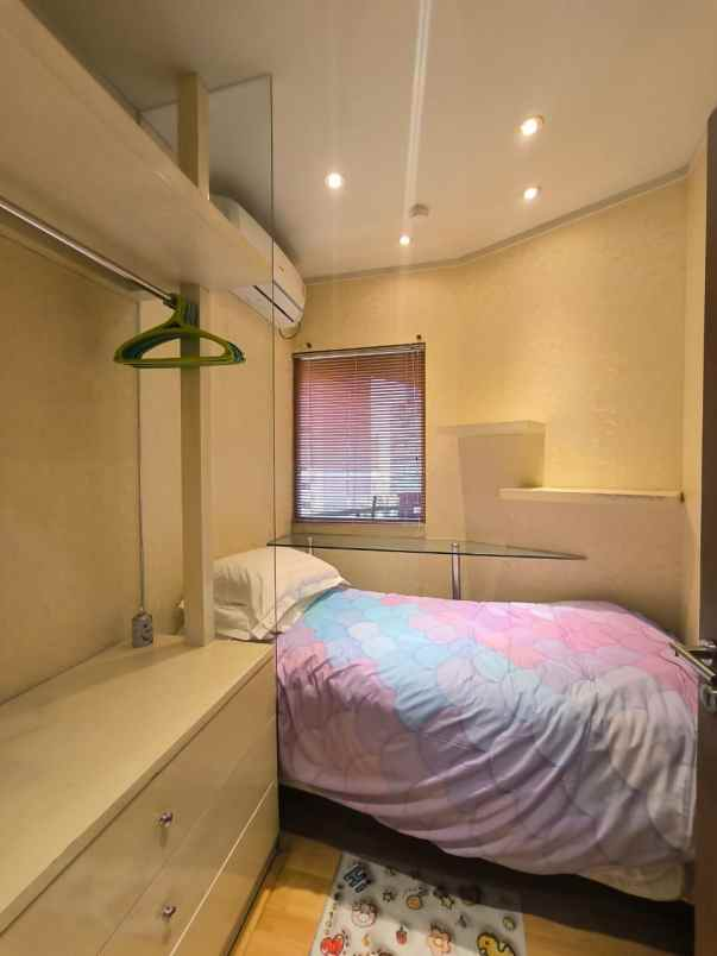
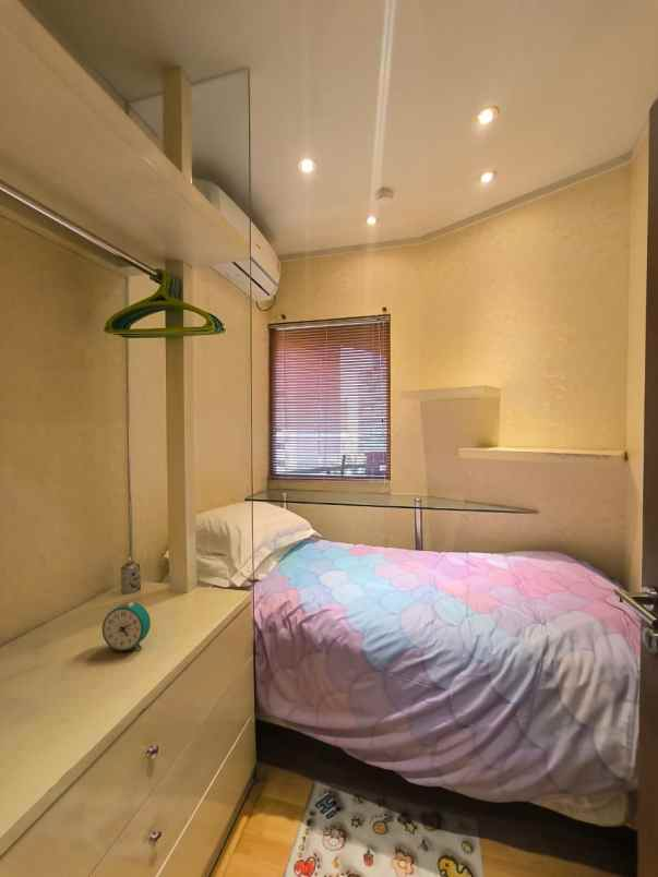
+ alarm clock [101,601,152,652]
